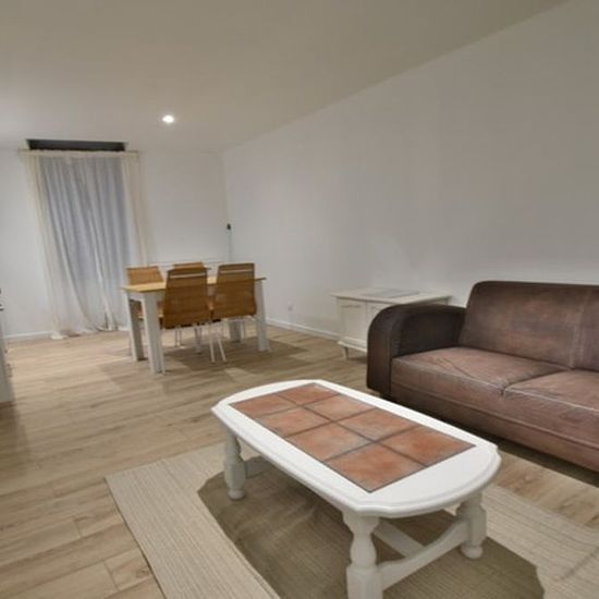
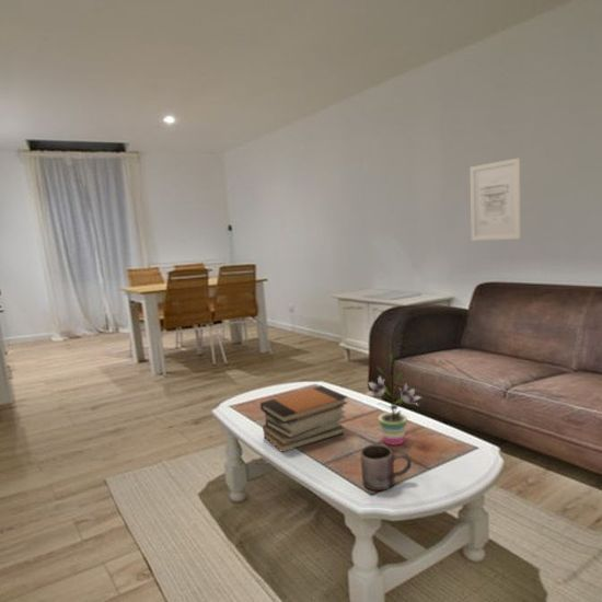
+ potted plant [364,352,422,447]
+ mug [360,443,413,491]
+ wall art [470,157,522,242]
+ book stack [259,384,349,453]
